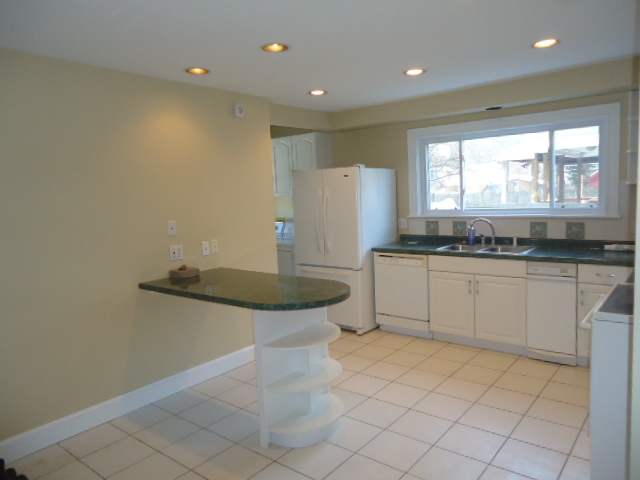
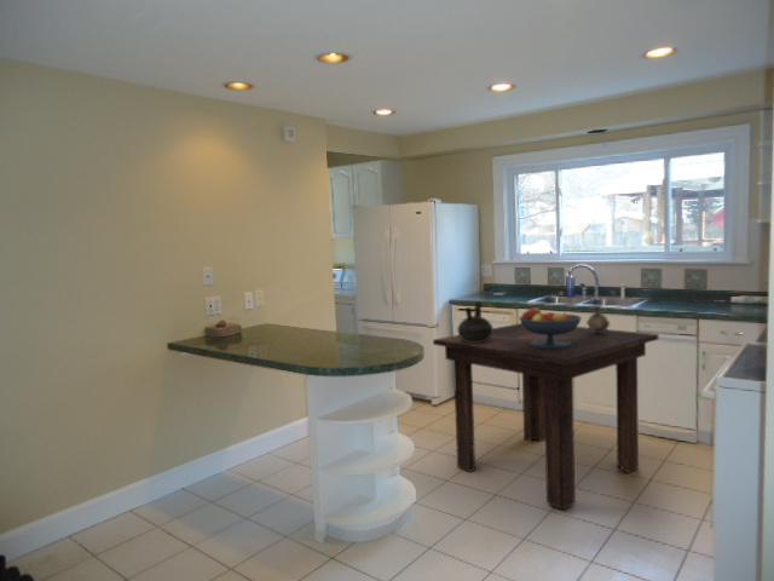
+ dining table [432,322,659,511]
+ pitcher [456,300,493,343]
+ vase [585,305,611,333]
+ fruit bowl [518,306,583,347]
